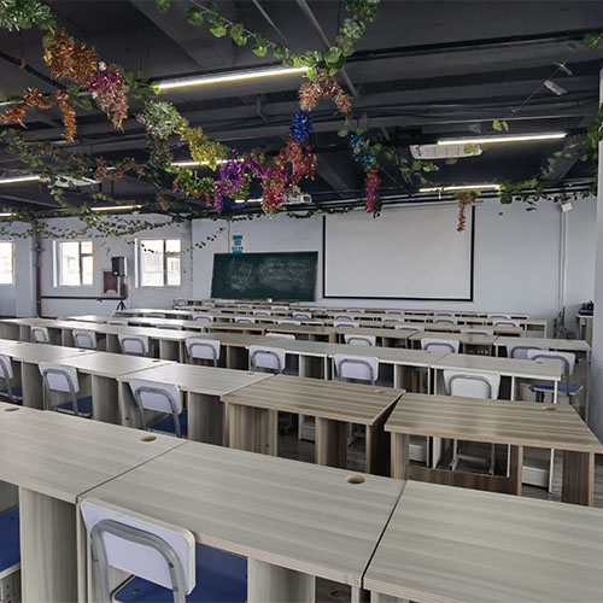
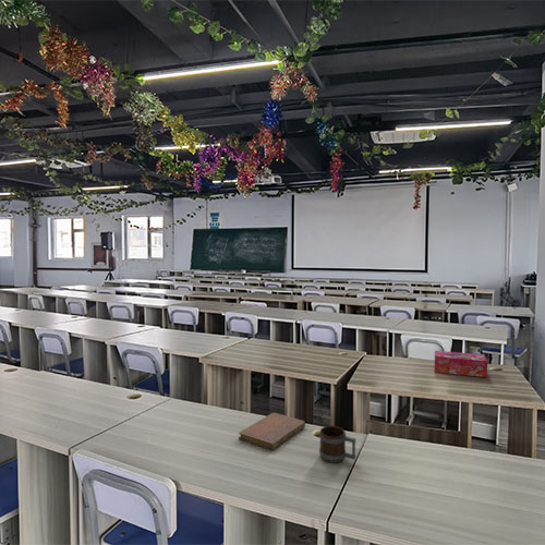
+ notebook [238,412,306,451]
+ tissue box [434,350,488,378]
+ mug [318,425,358,464]
